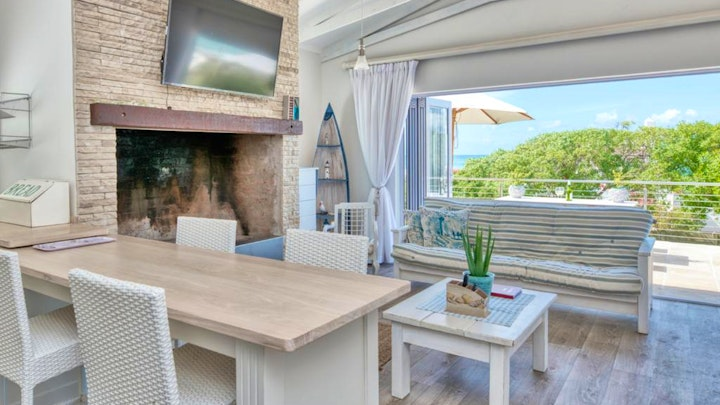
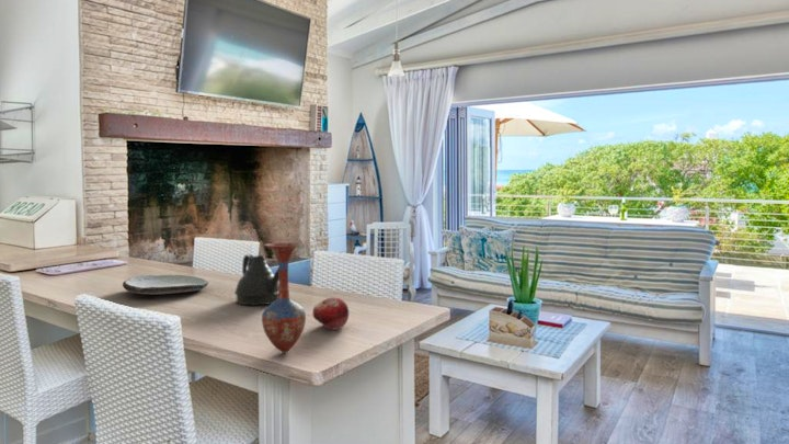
+ fruit [311,296,350,331]
+ teapot [233,253,279,306]
+ plate [122,274,209,296]
+ vase [261,241,307,354]
